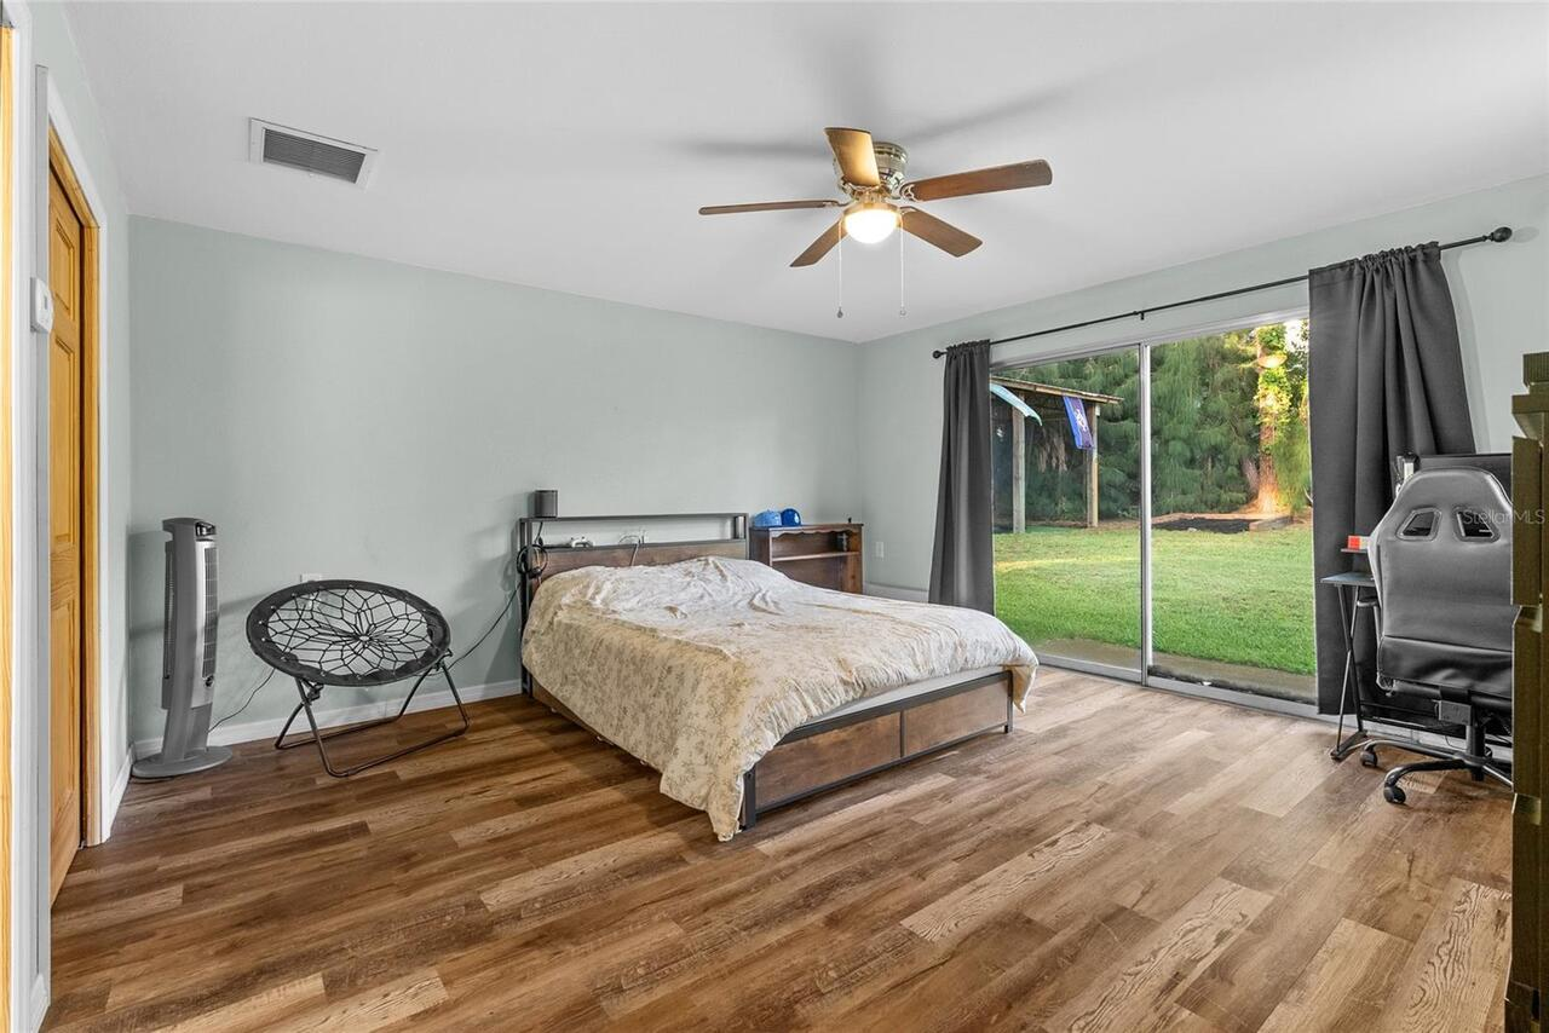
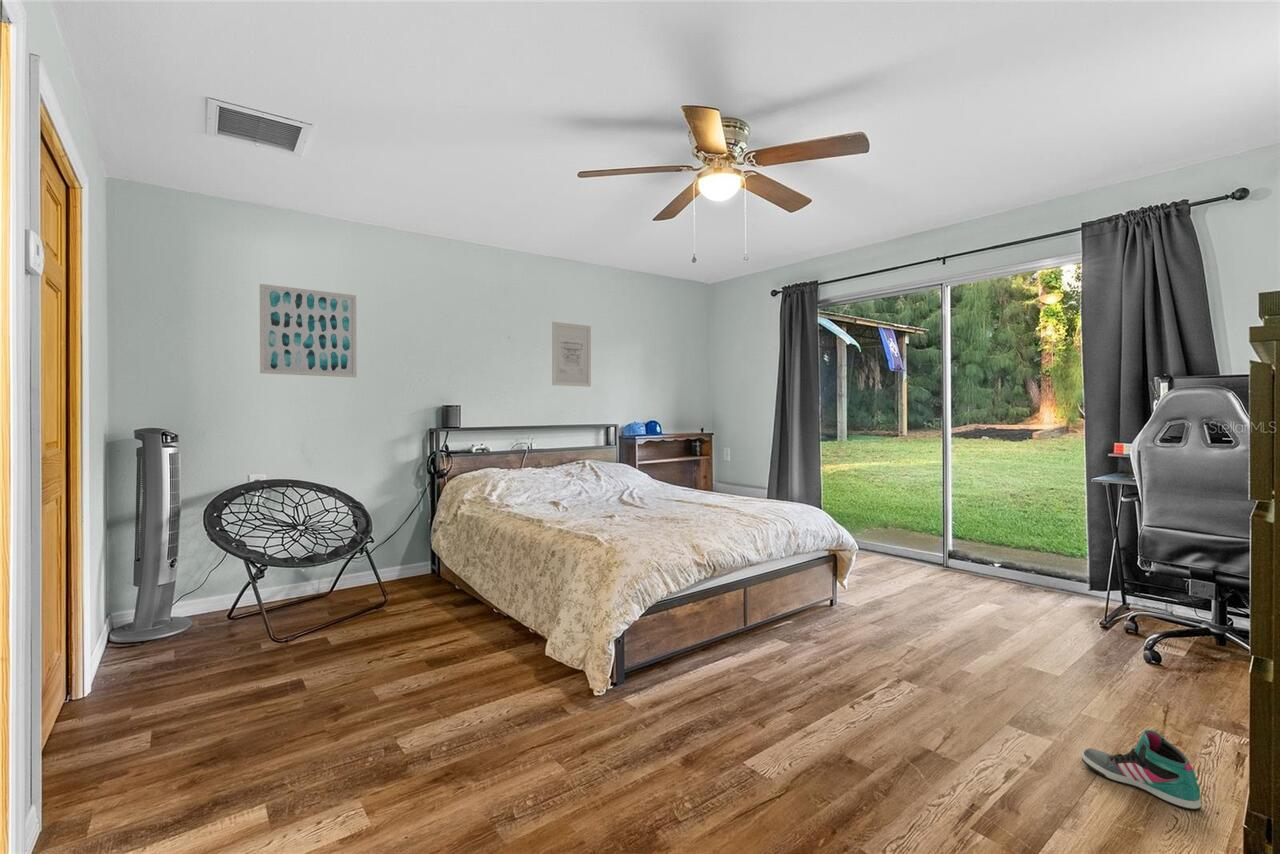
+ wall art [259,283,358,378]
+ sneaker [1081,729,1202,810]
+ wall art [551,321,592,388]
